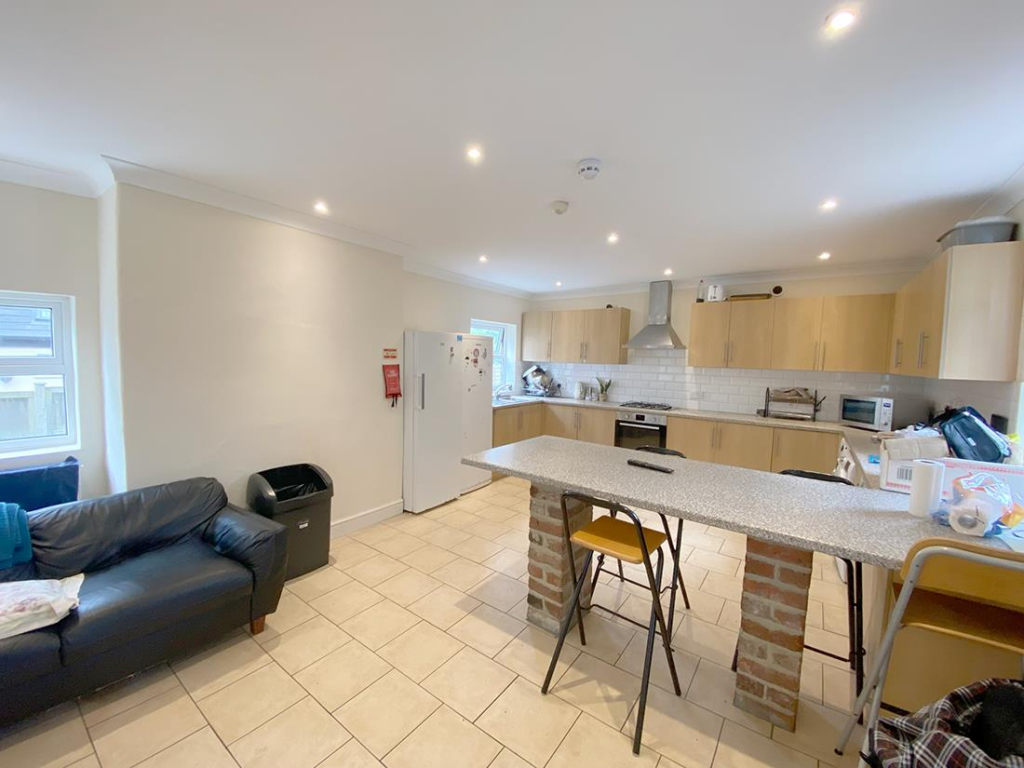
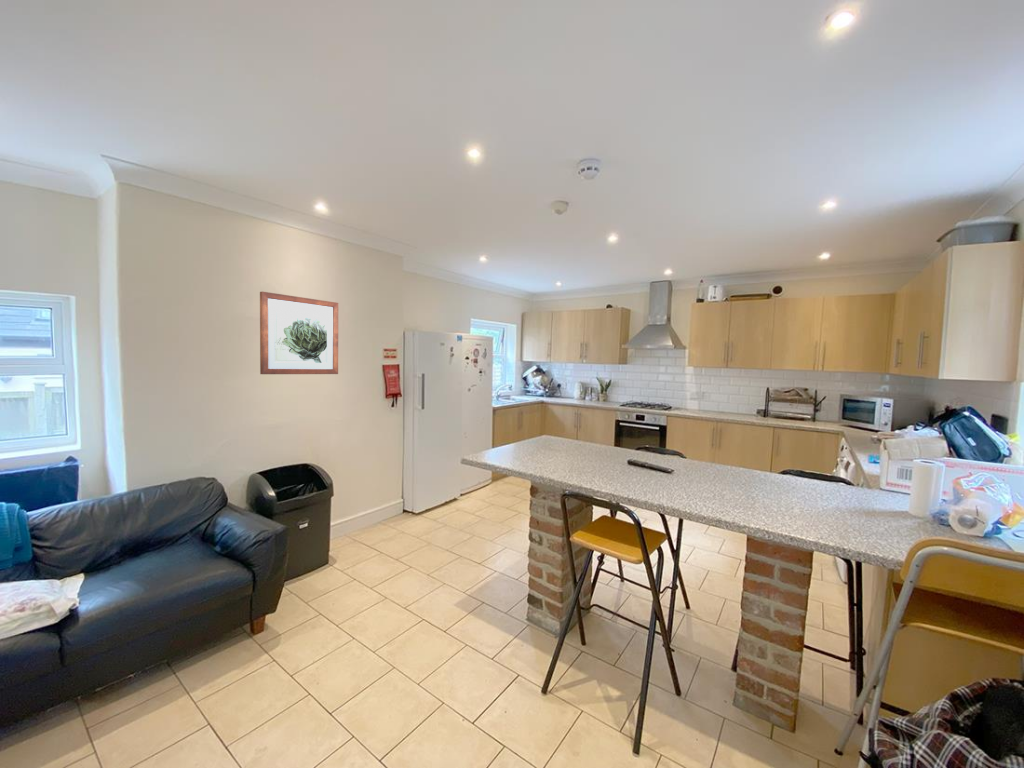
+ wall art [259,291,339,375]
